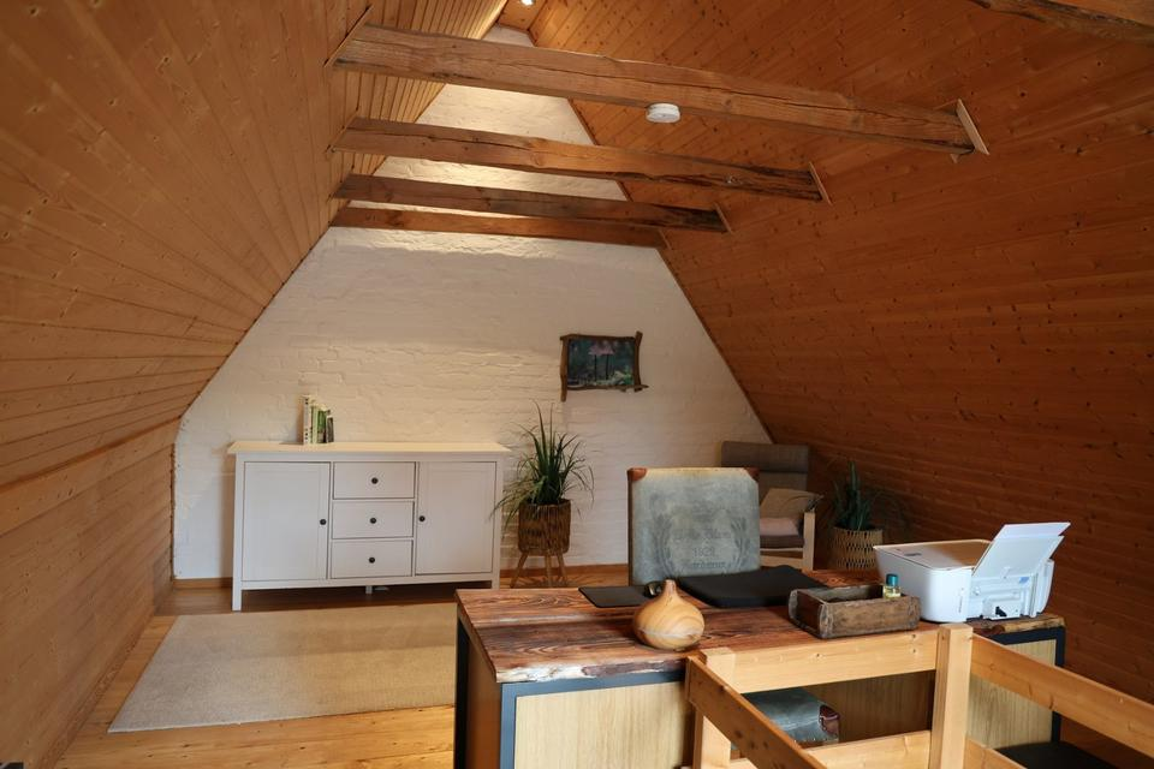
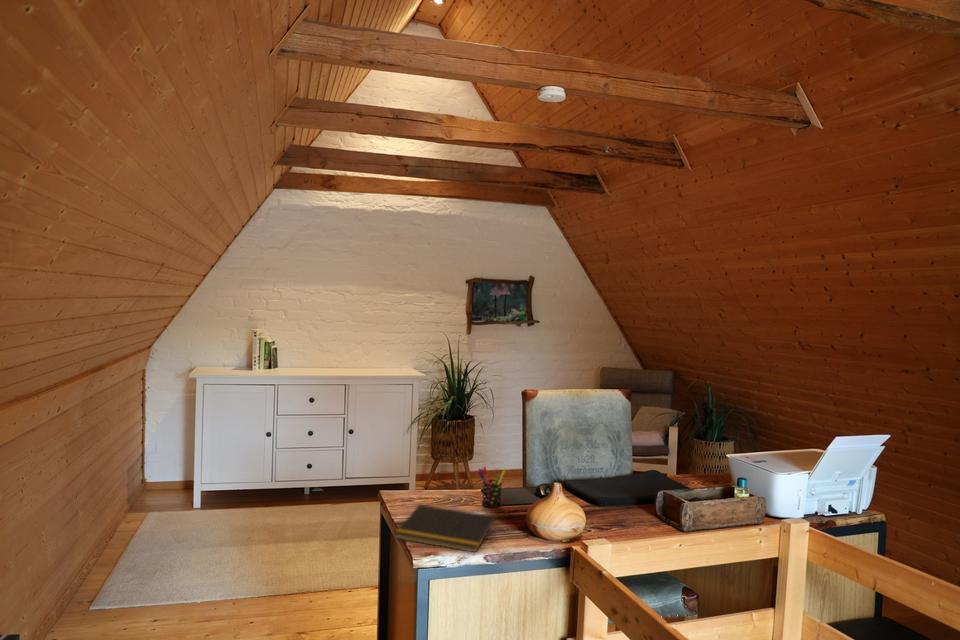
+ notepad [394,503,496,554]
+ pen holder [477,466,507,509]
